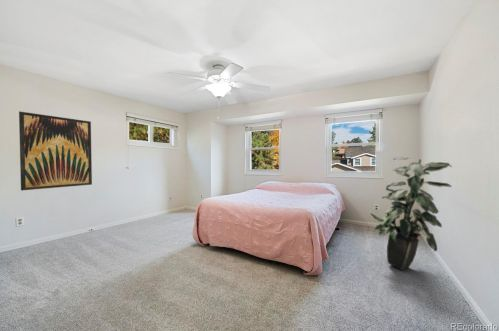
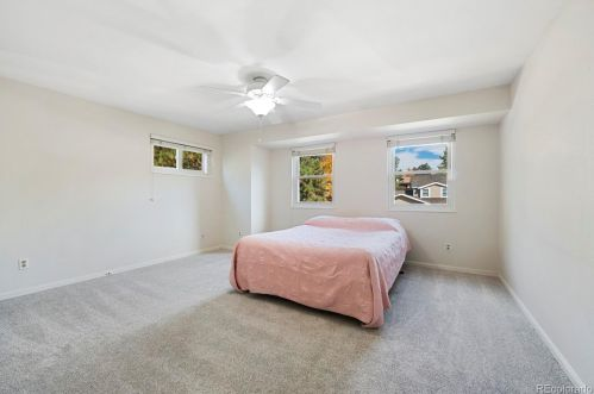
- wall art [18,111,93,191]
- indoor plant [369,156,453,272]
